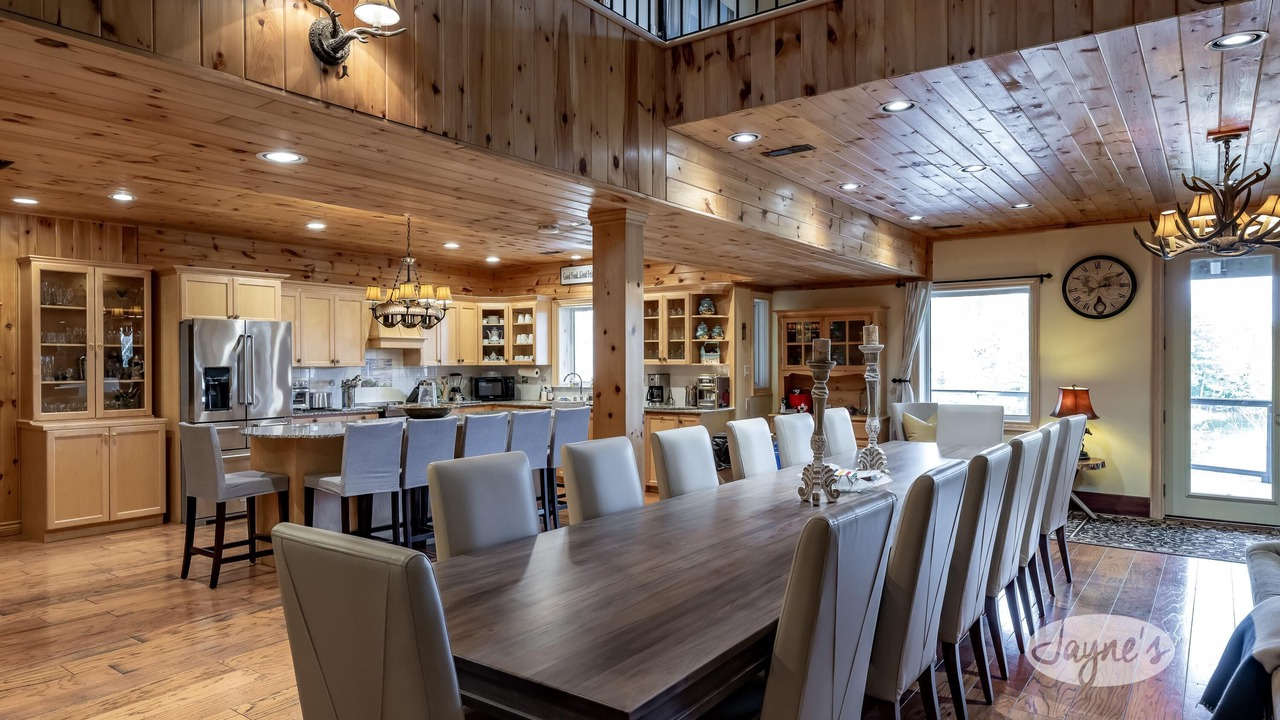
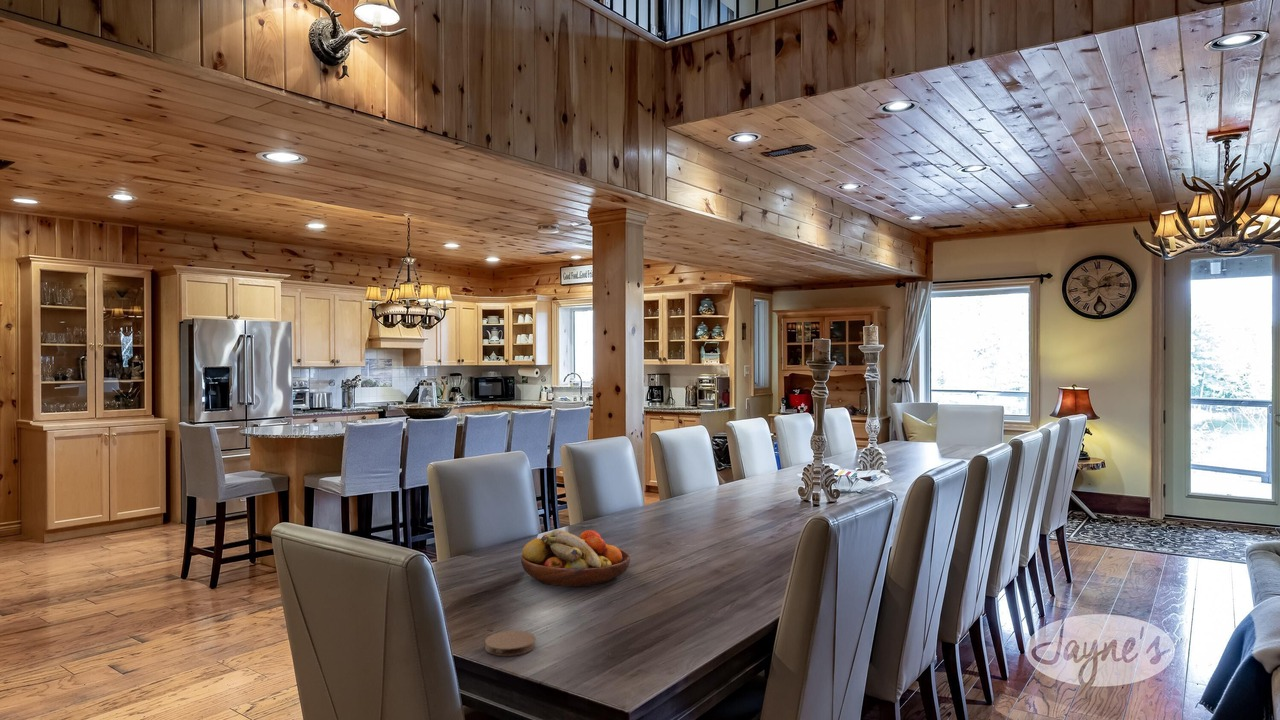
+ fruit bowl [520,529,631,588]
+ coaster [484,630,537,657]
